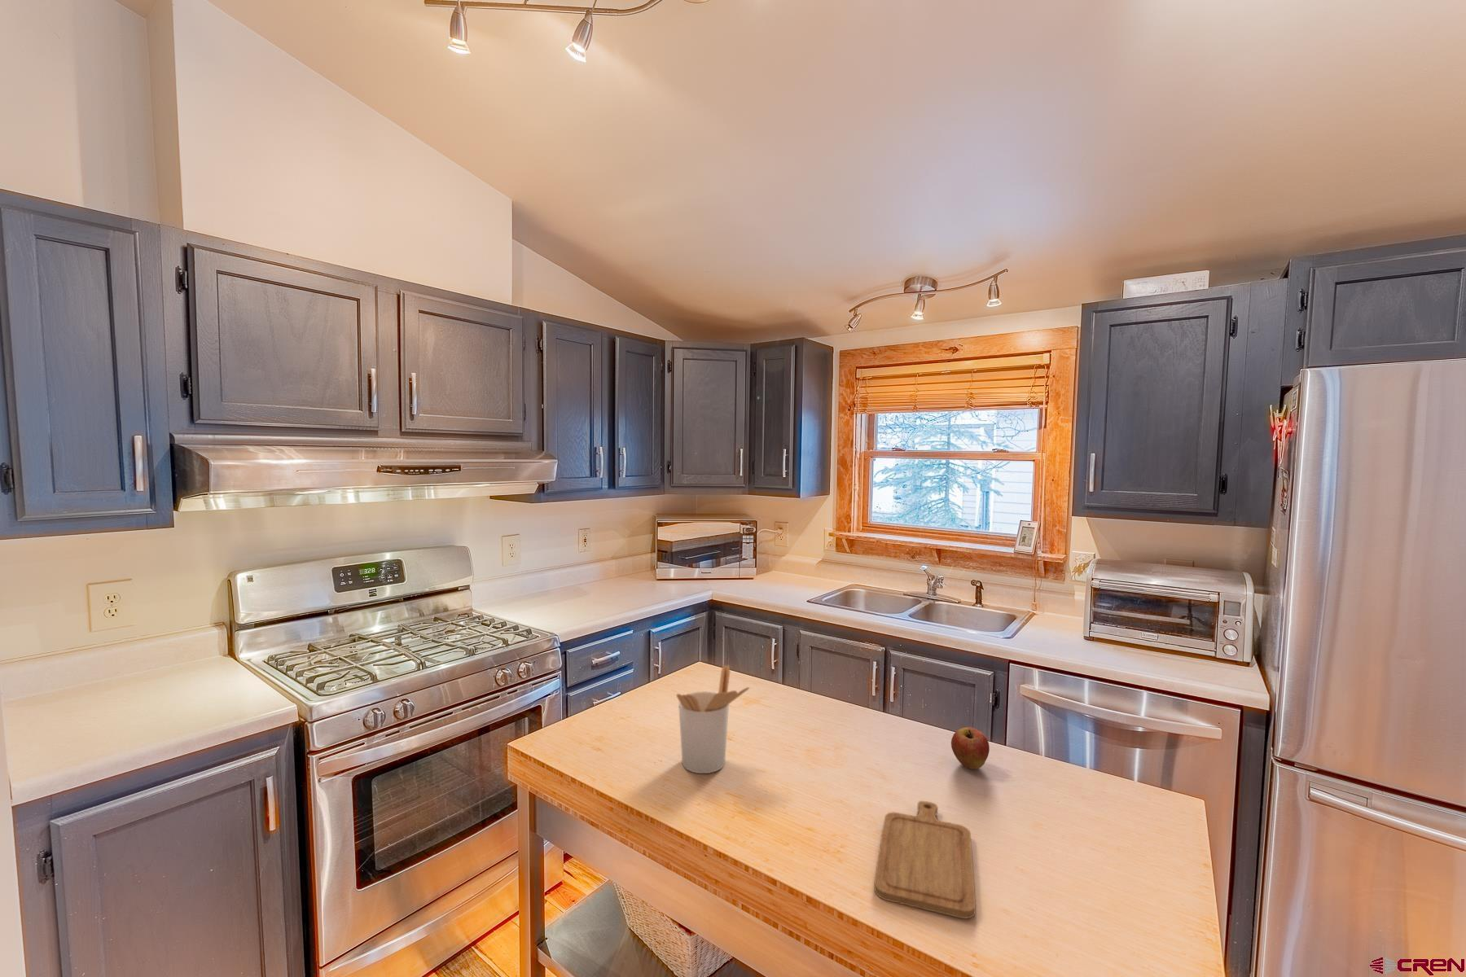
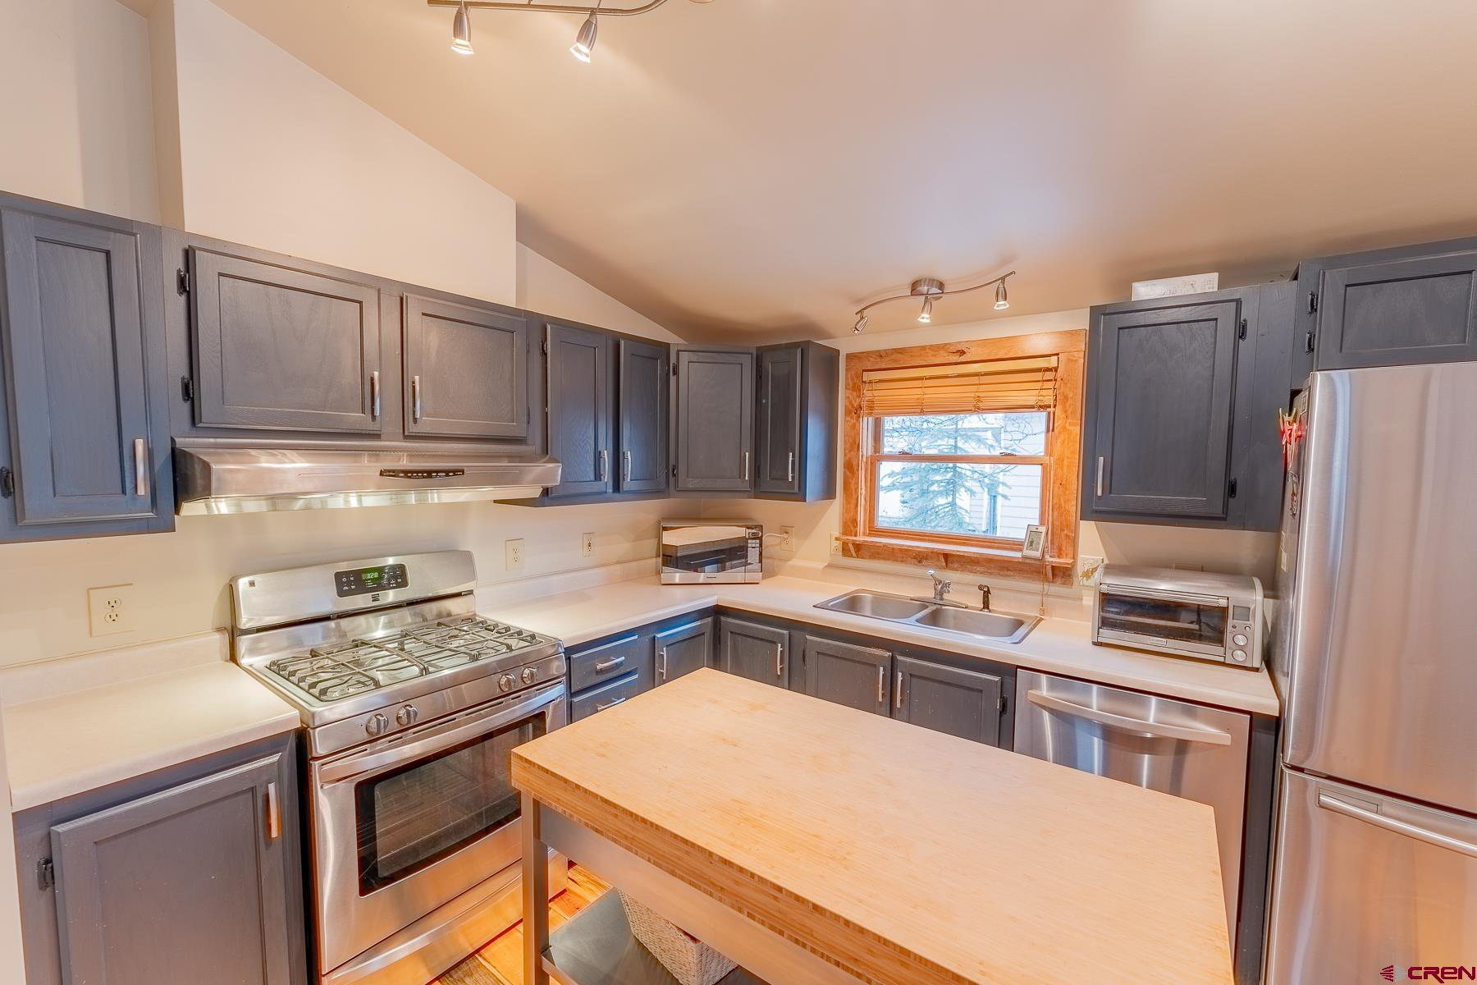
- fruit [950,726,990,770]
- chopping board [873,800,976,919]
- utensil holder [676,664,750,774]
